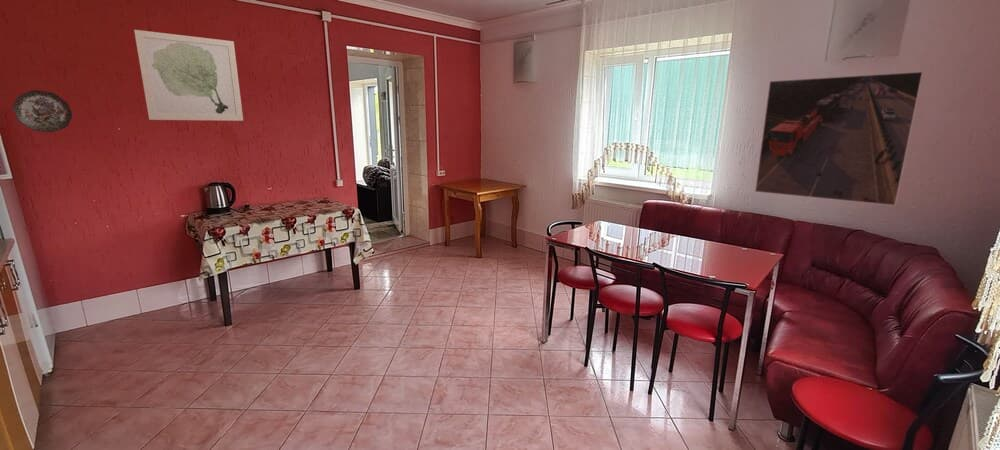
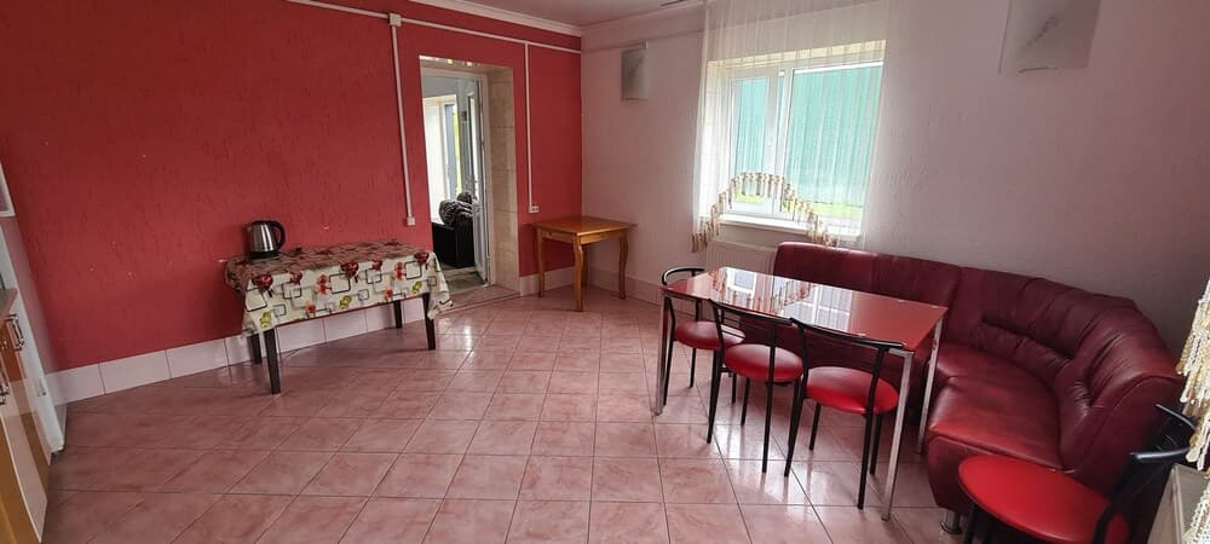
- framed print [754,70,924,207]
- wall art [133,29,244,122]
- decorative plate [12,89,73,133]
